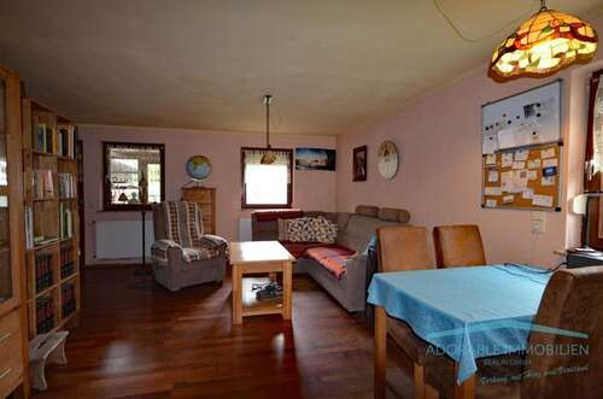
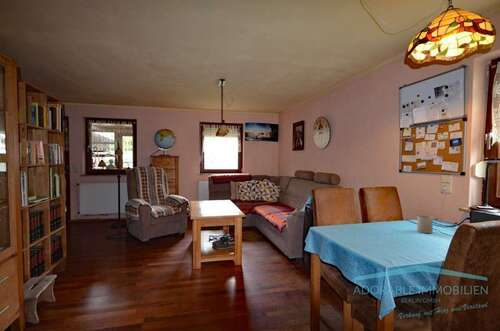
+ mug [416,214,434,234]
